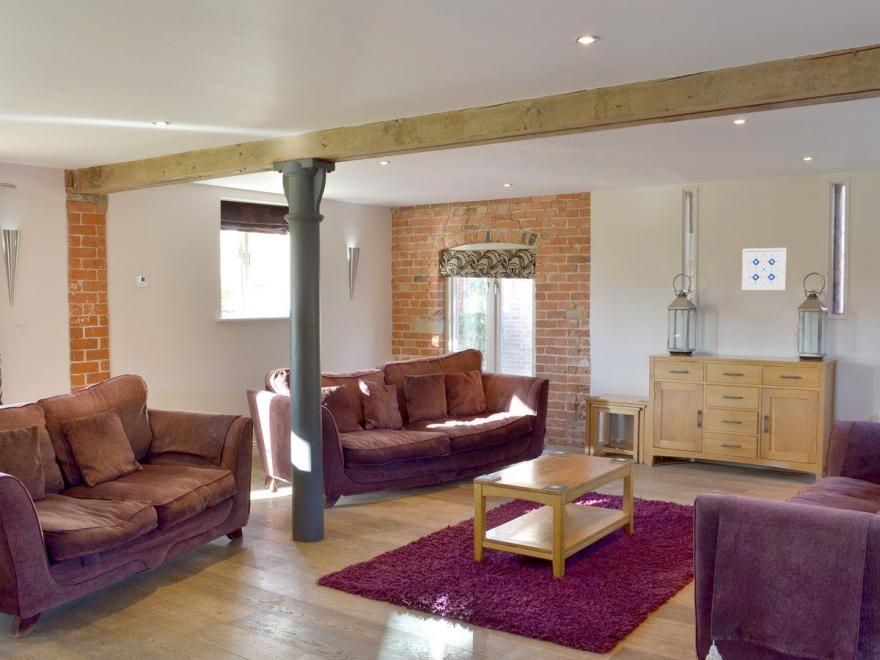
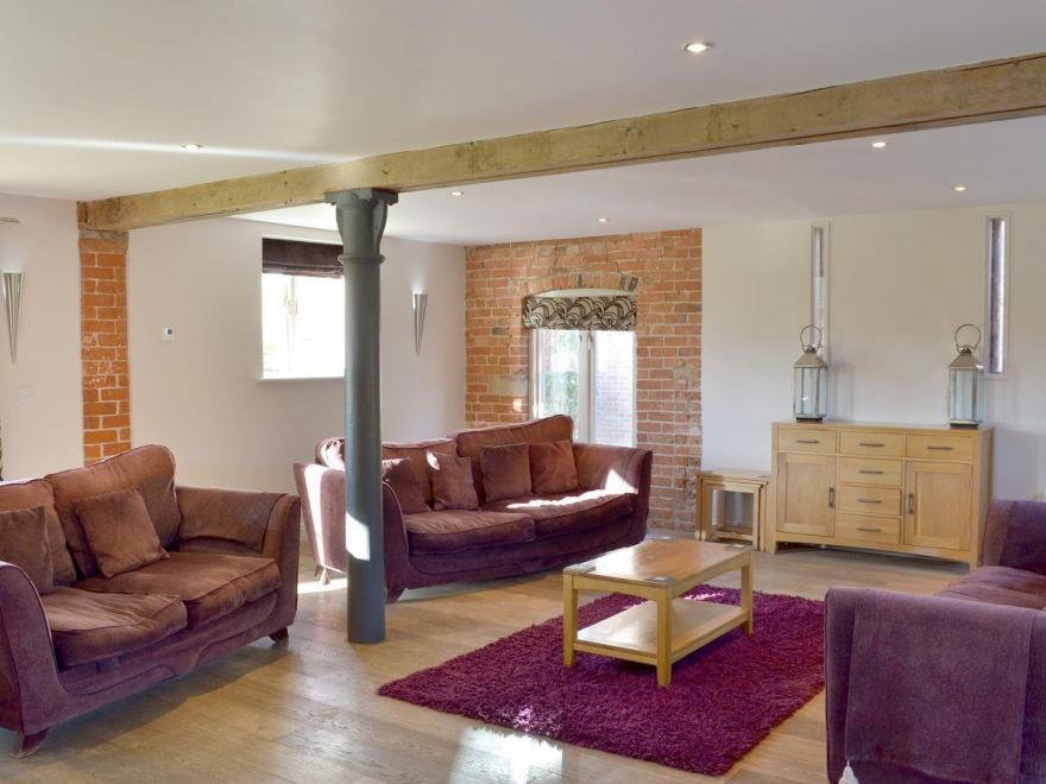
- wall art [741,247,788,291]
